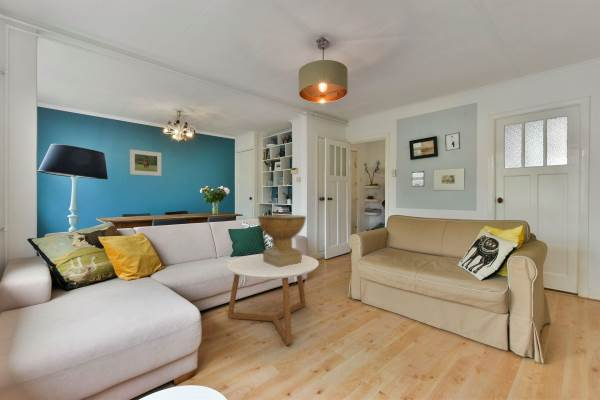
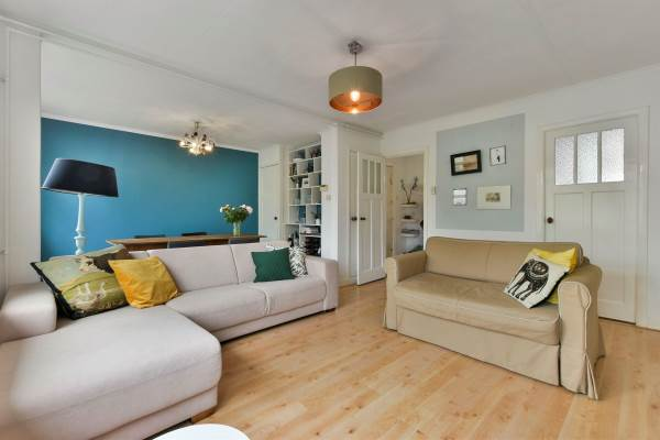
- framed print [129,149,162,177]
- coffee table [227,253,320,346]
- decorative bowl [257,214,307,267]
